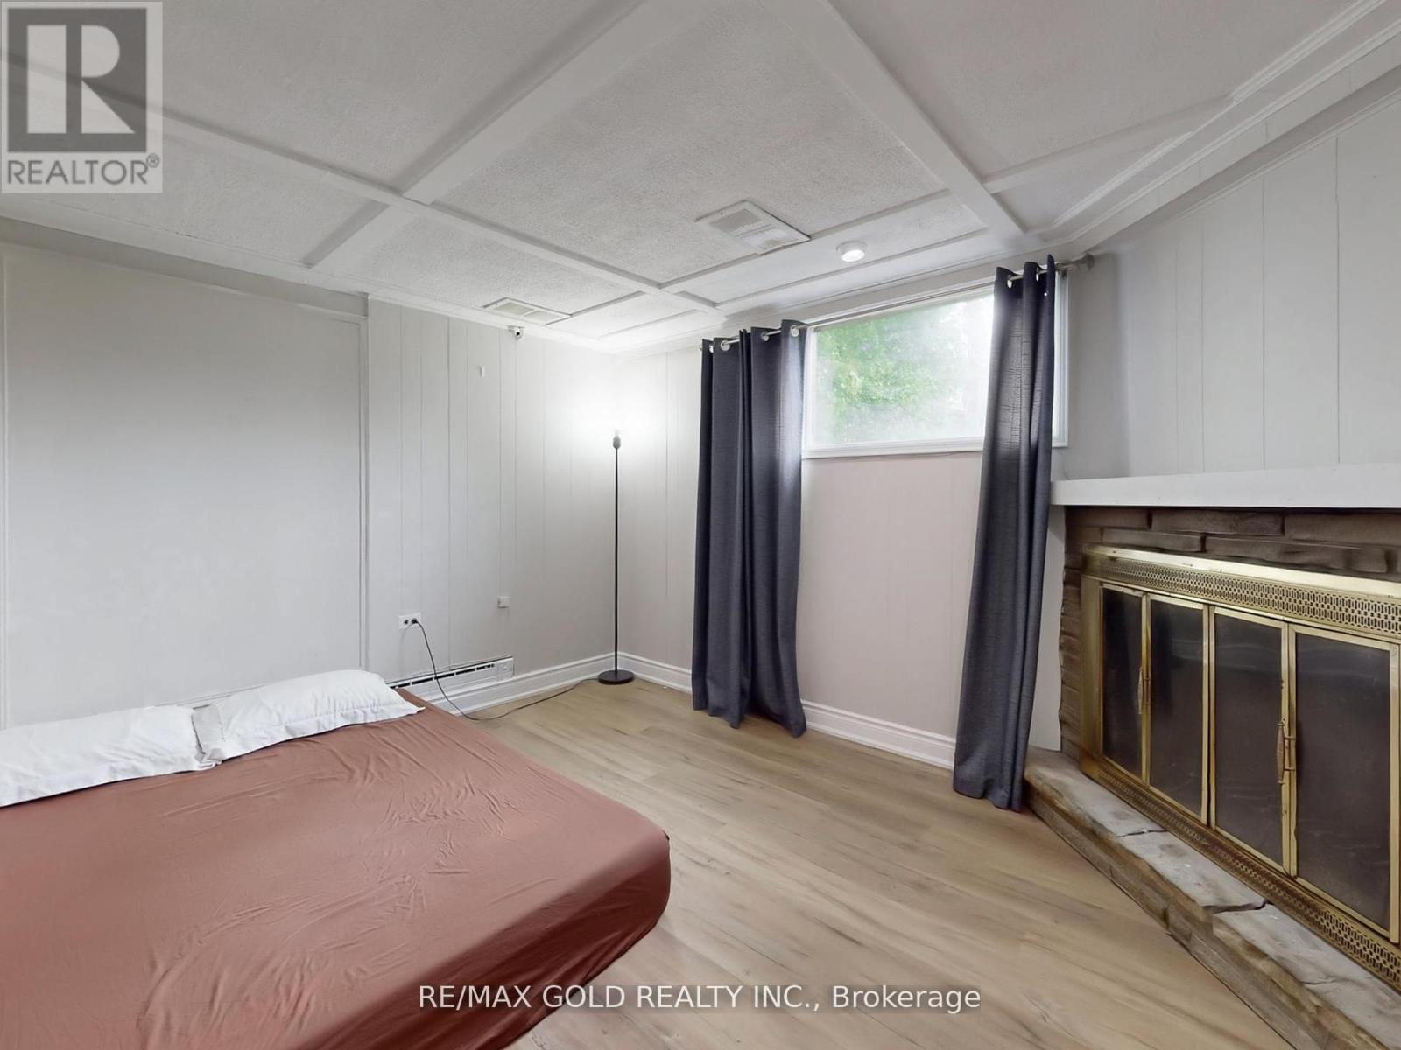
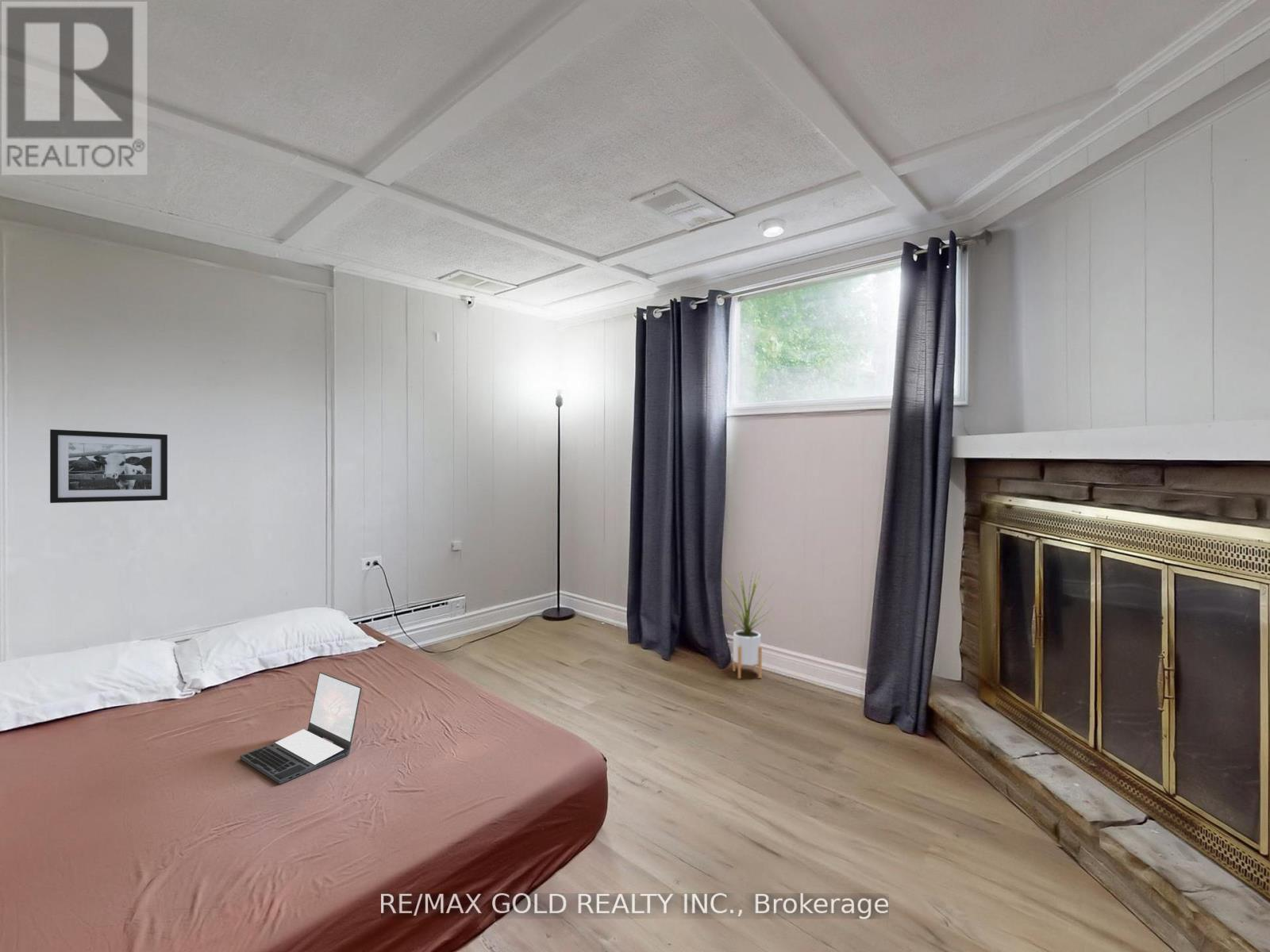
+ house plant [716,566,776,679]
+ picture frame [49,428,168,504]
+ laptop [240,671,363,785]
